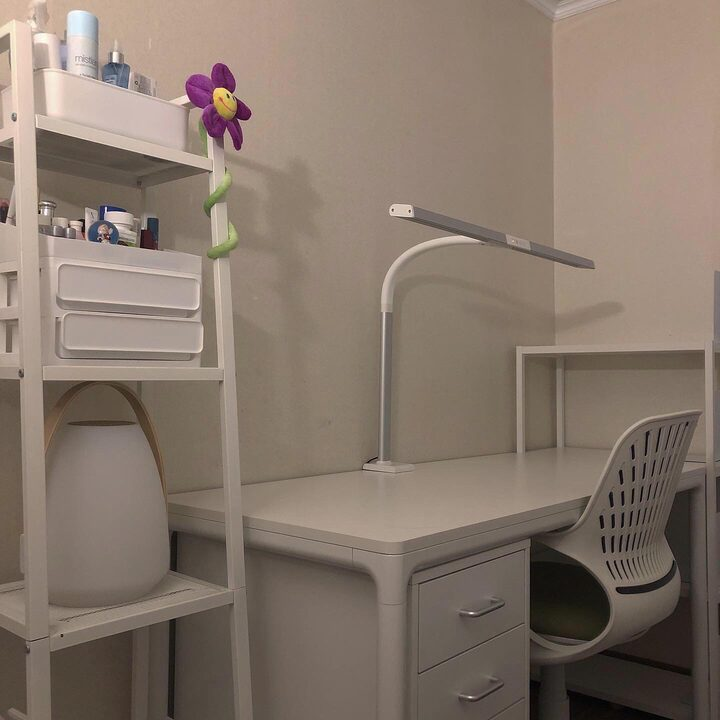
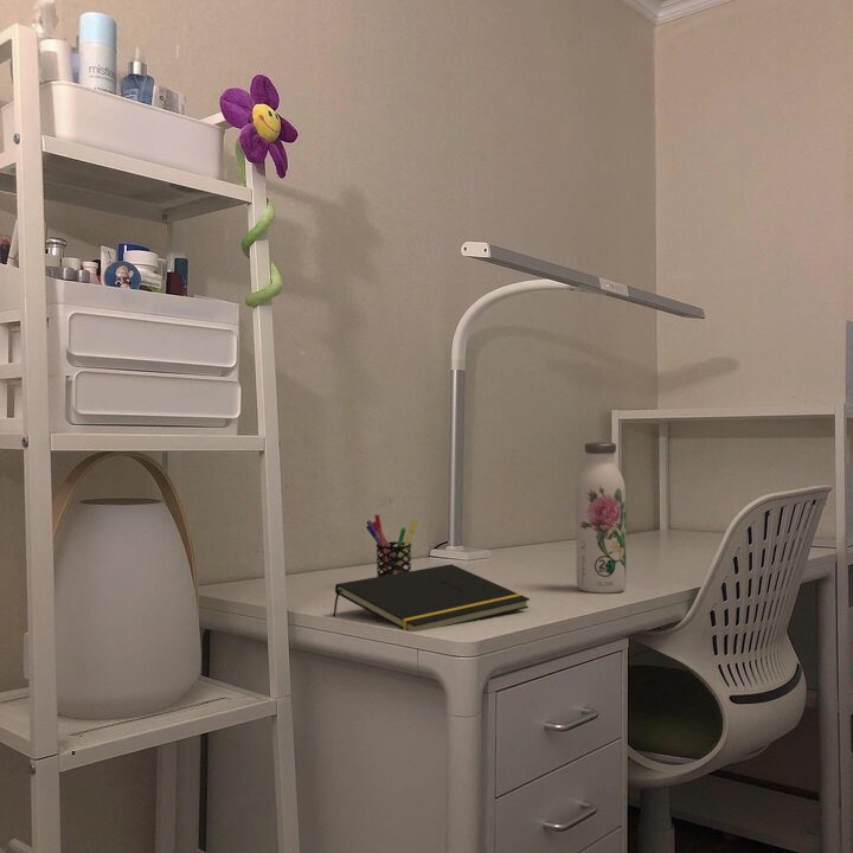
+ water bottle [575,441,627,595]
+ pen holder [365,513,418,577]
+ notepad [332,563,531,633]
